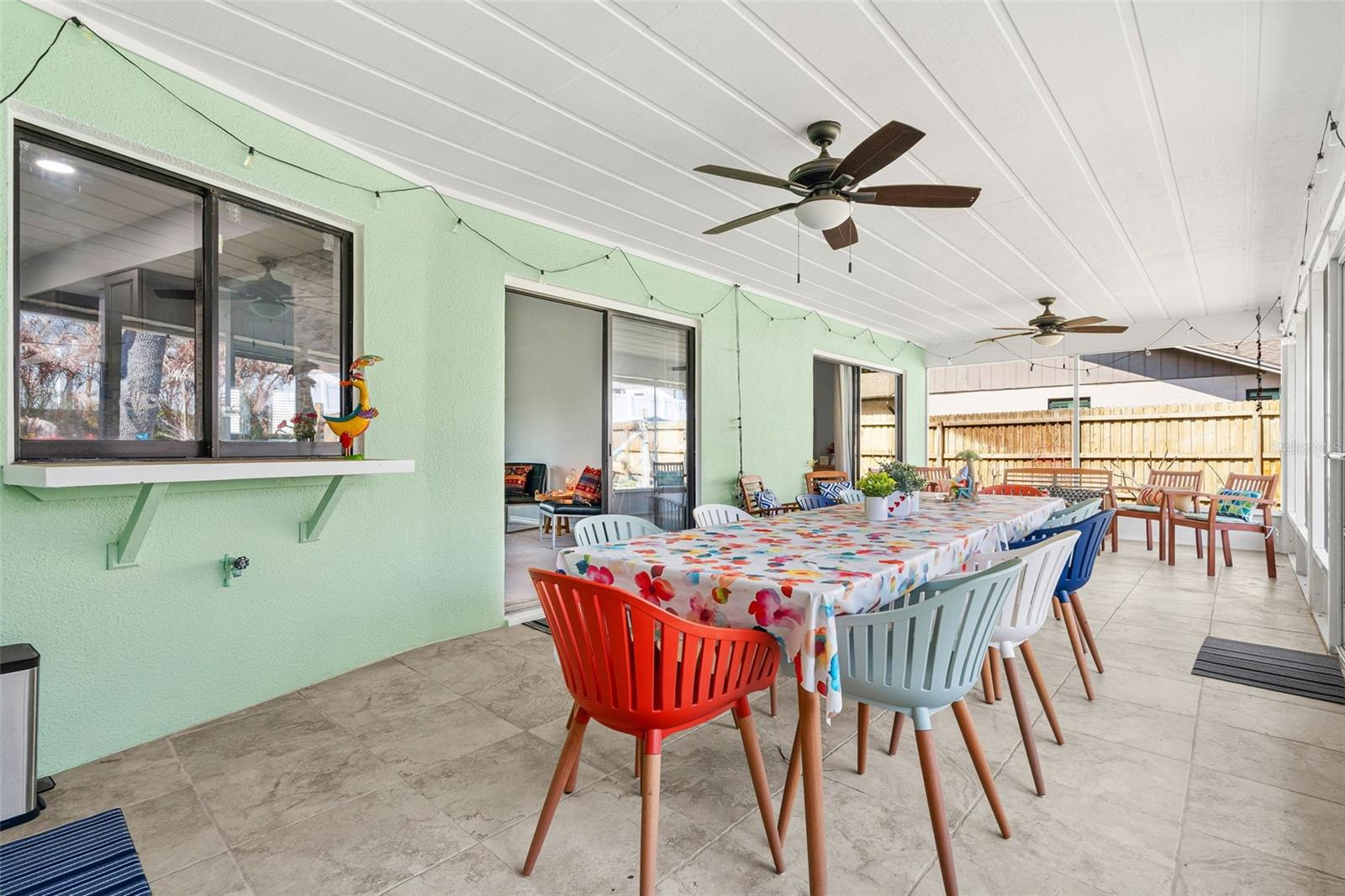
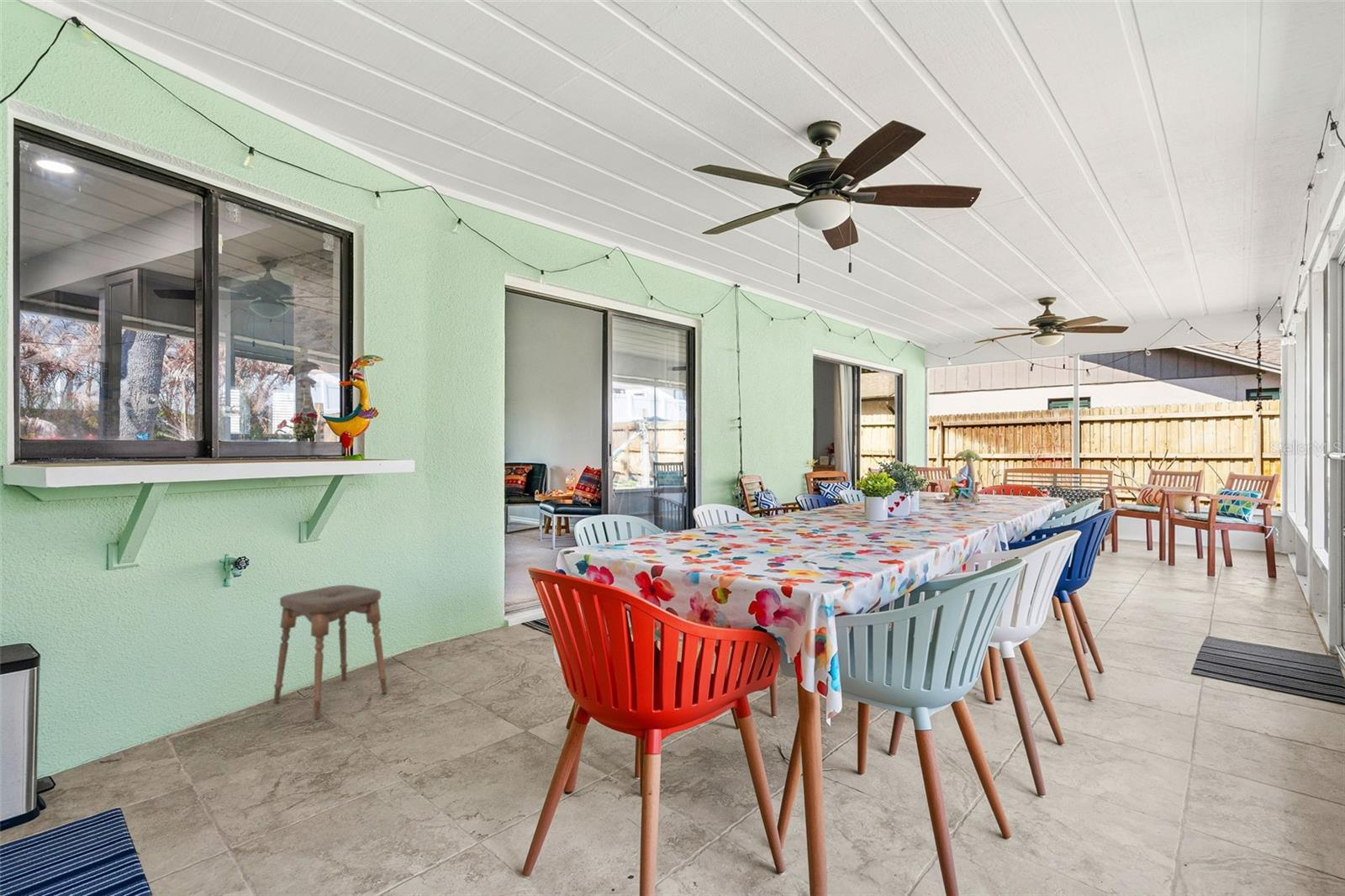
+ stool [273,584,388,719]
